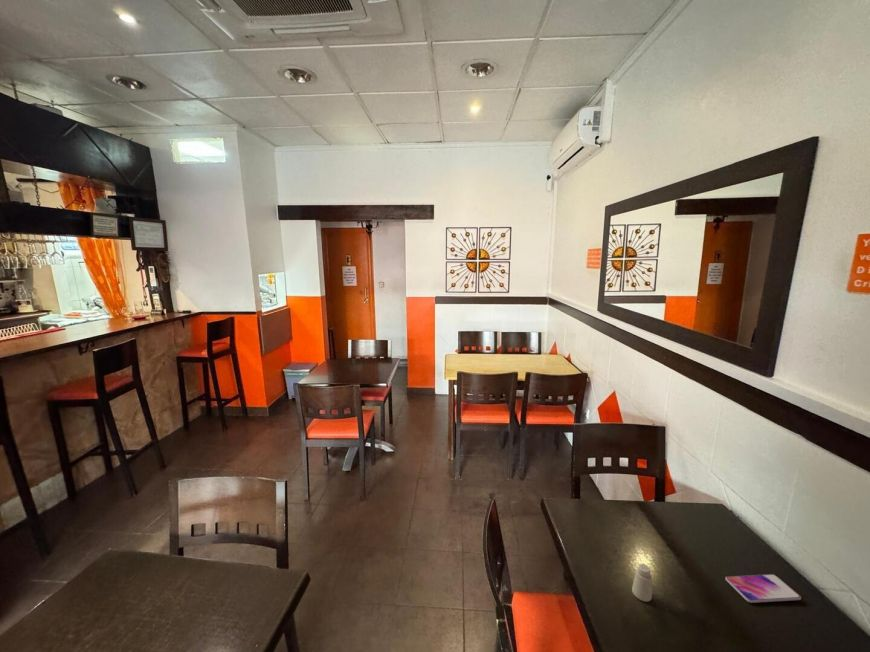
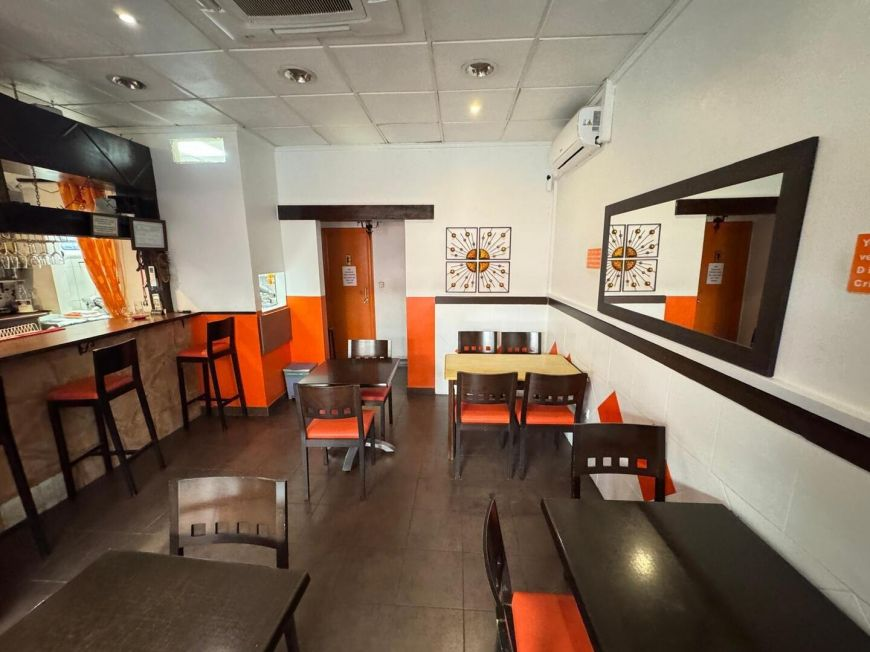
- saltshaker [631,563,653,603]
- smartphone [724,573,802,604]
